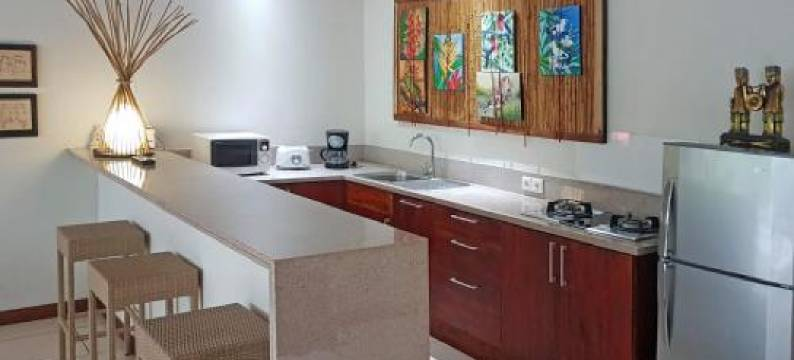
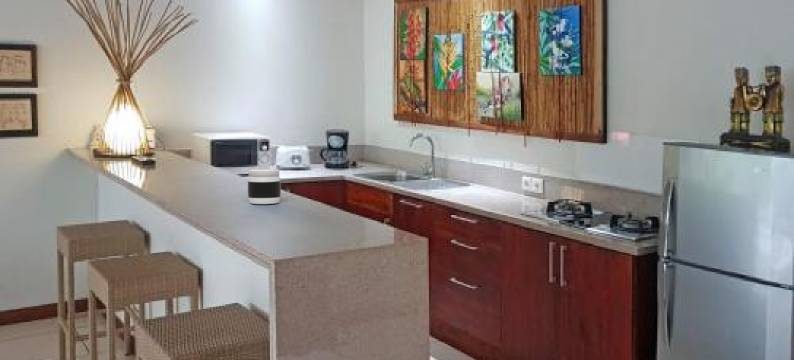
+ jar [247,168,282,205]
